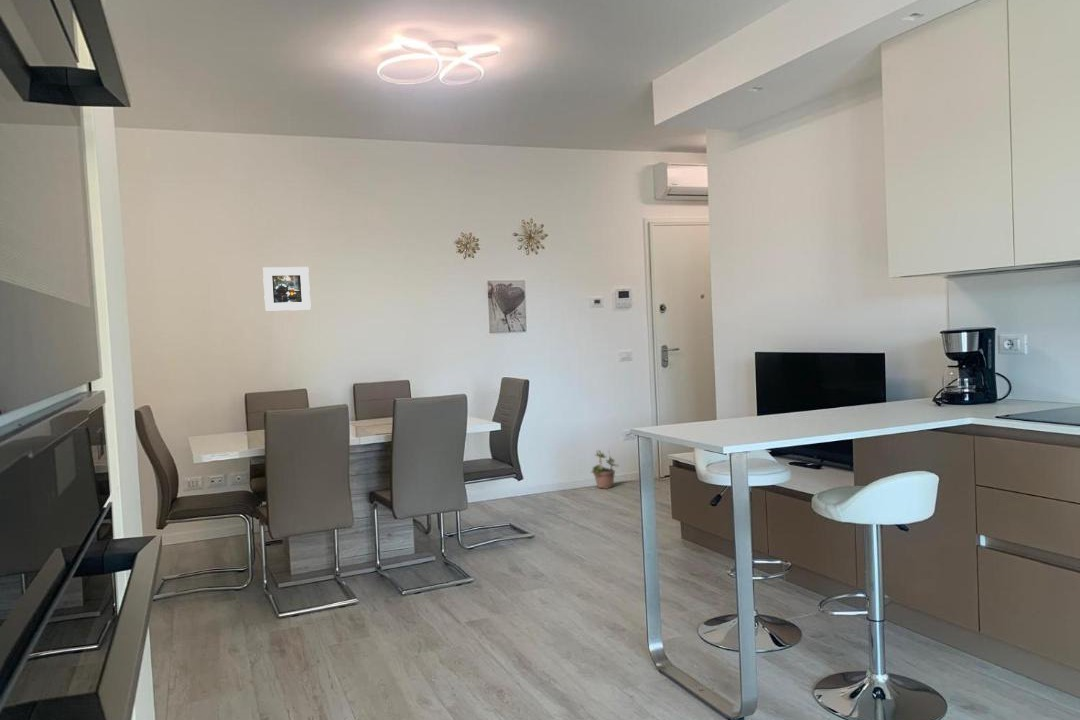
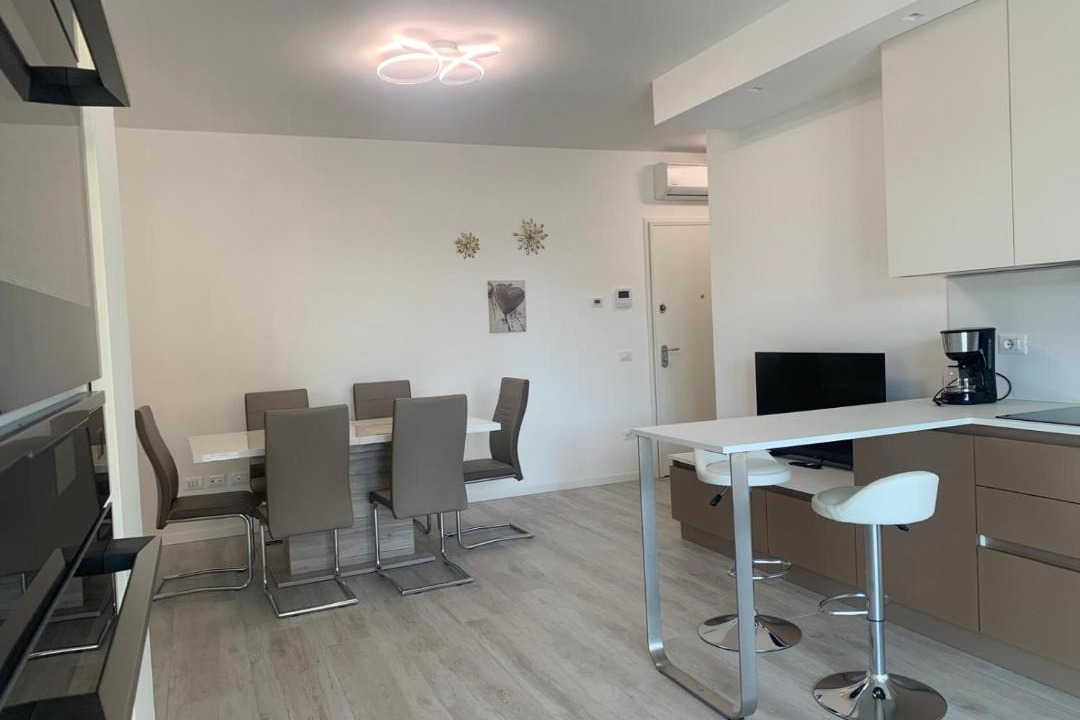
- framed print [262,266,312,312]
- potted plant [590,445,620,490]
